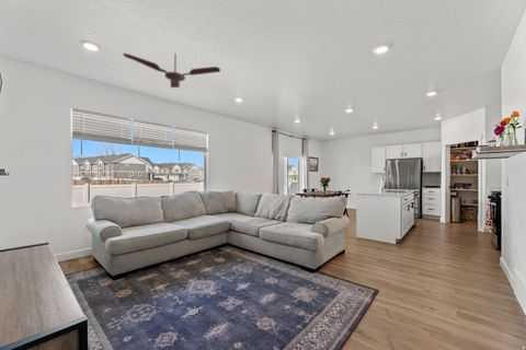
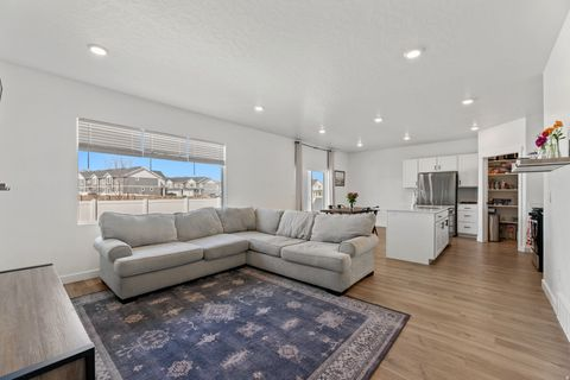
- ceiling fan [122,52,221,89]
